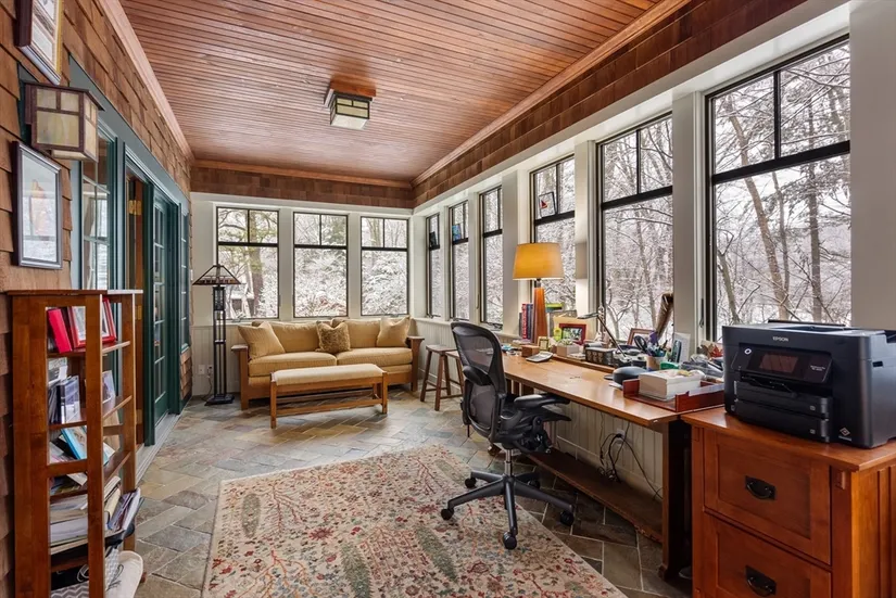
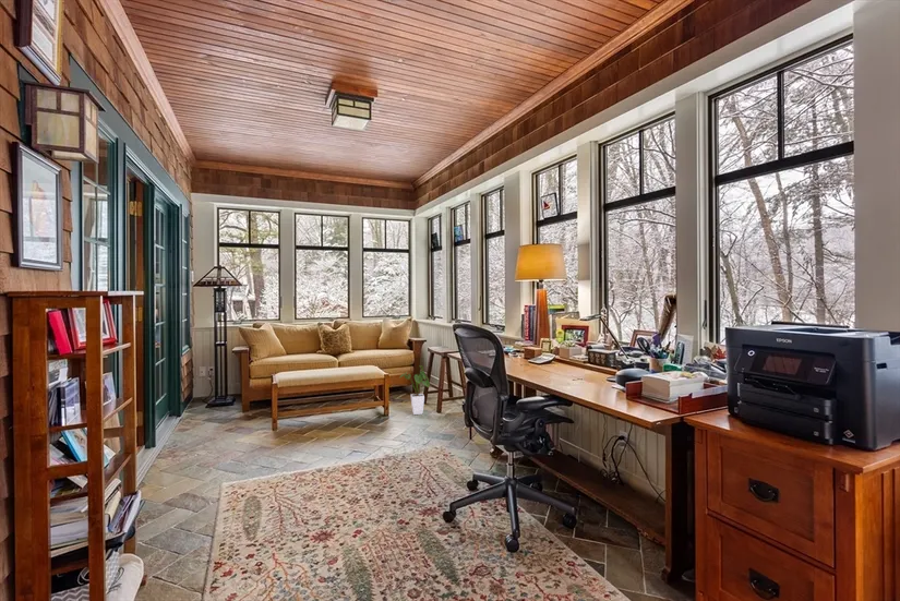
+ house plant [399,364,431,416]
